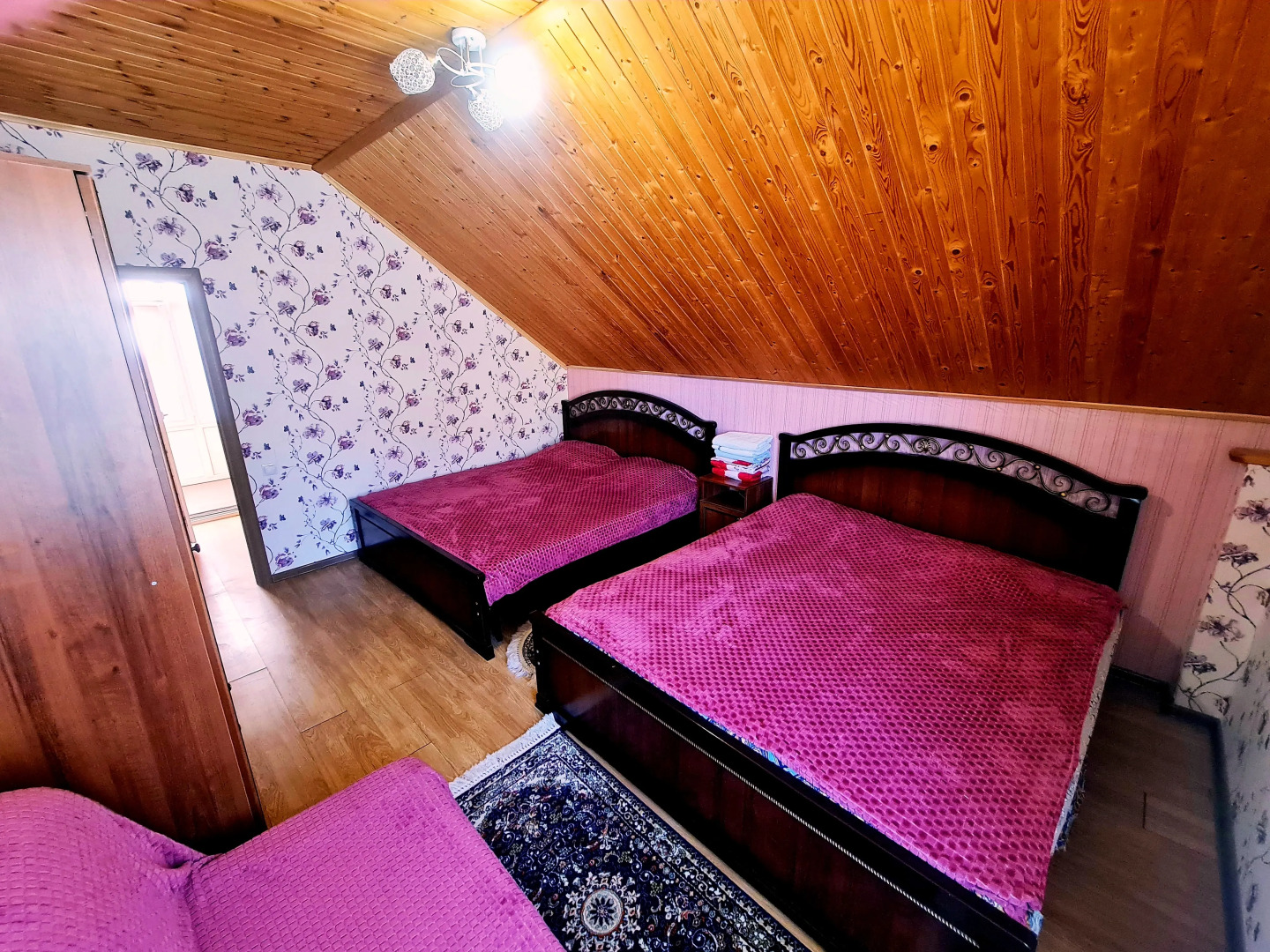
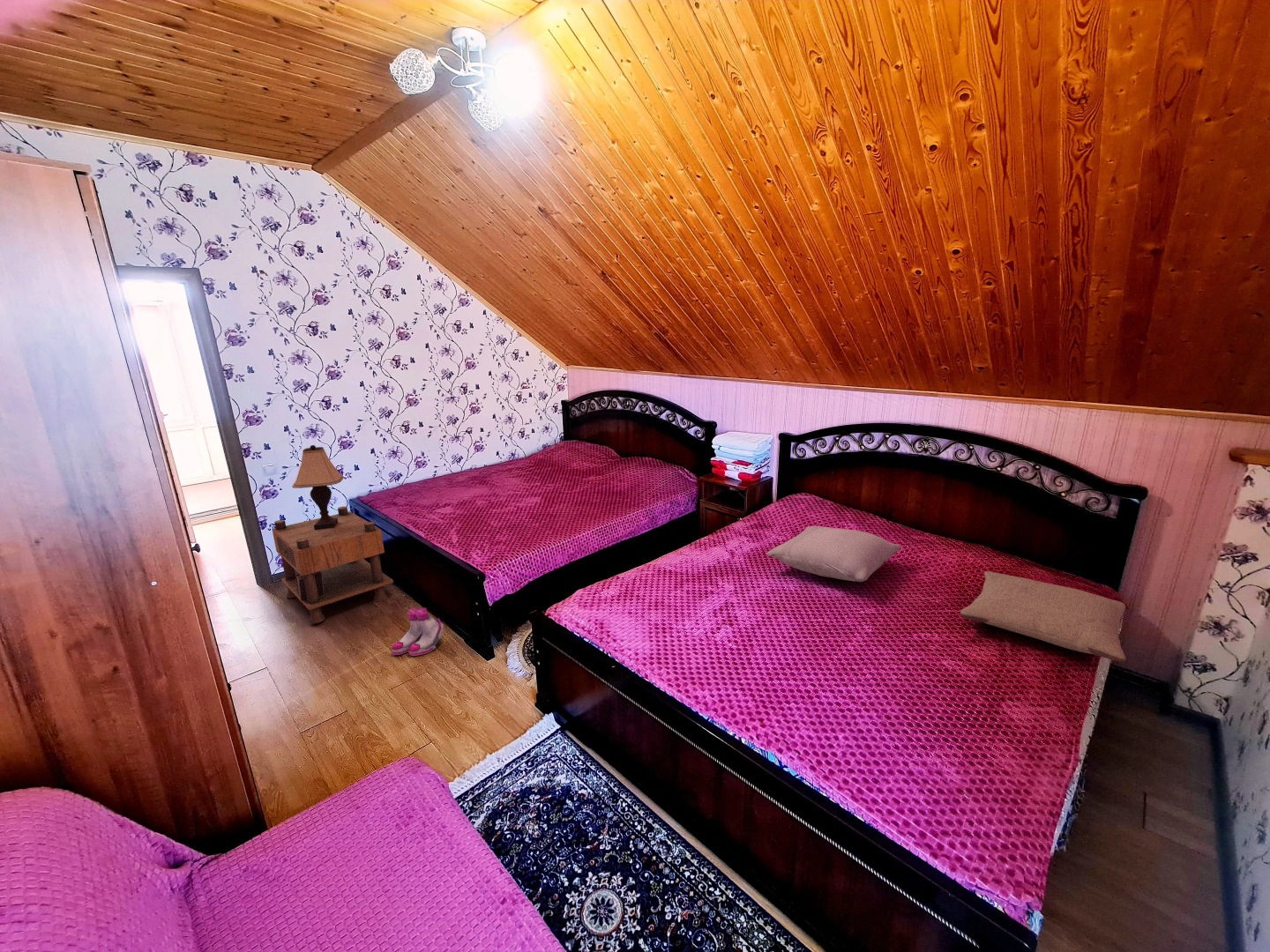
+ pillow [766,525,902,583]
+ lamp [291,444,345,530]
+ pillow [960,570,1127,663]
+ nightstand [271,506,394,624]
+ boots [391,607,444,657]
